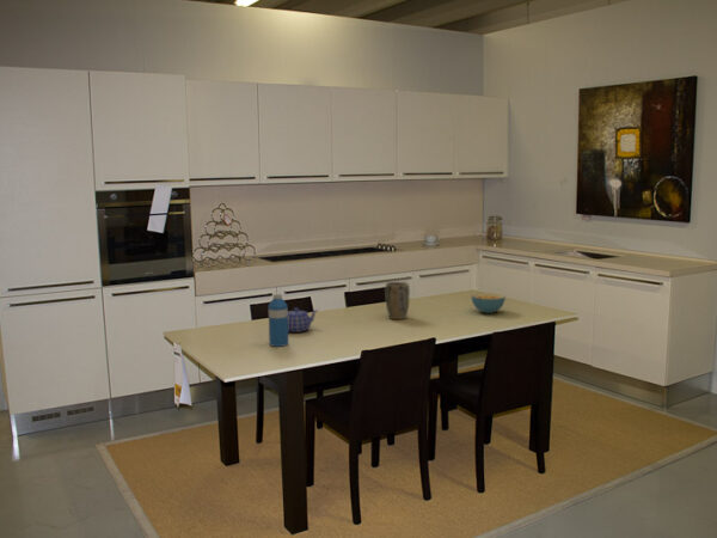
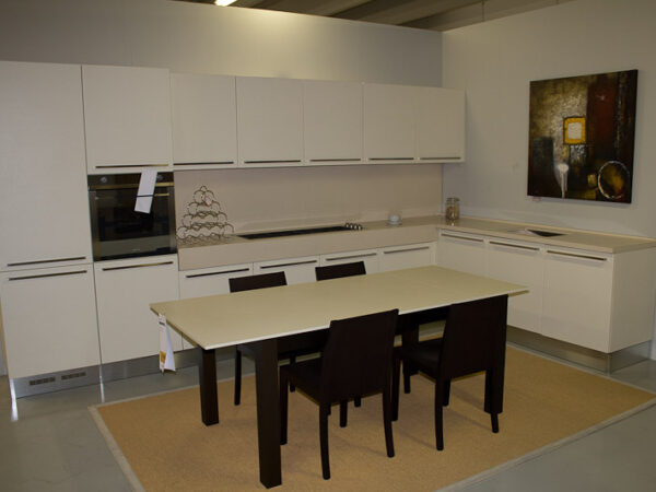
- water bottle [268,292,289,348]
- teapot [288,306,319,334]
- cereal bowl [471,292,507,314]
- plant pot [384,281,411,320]
